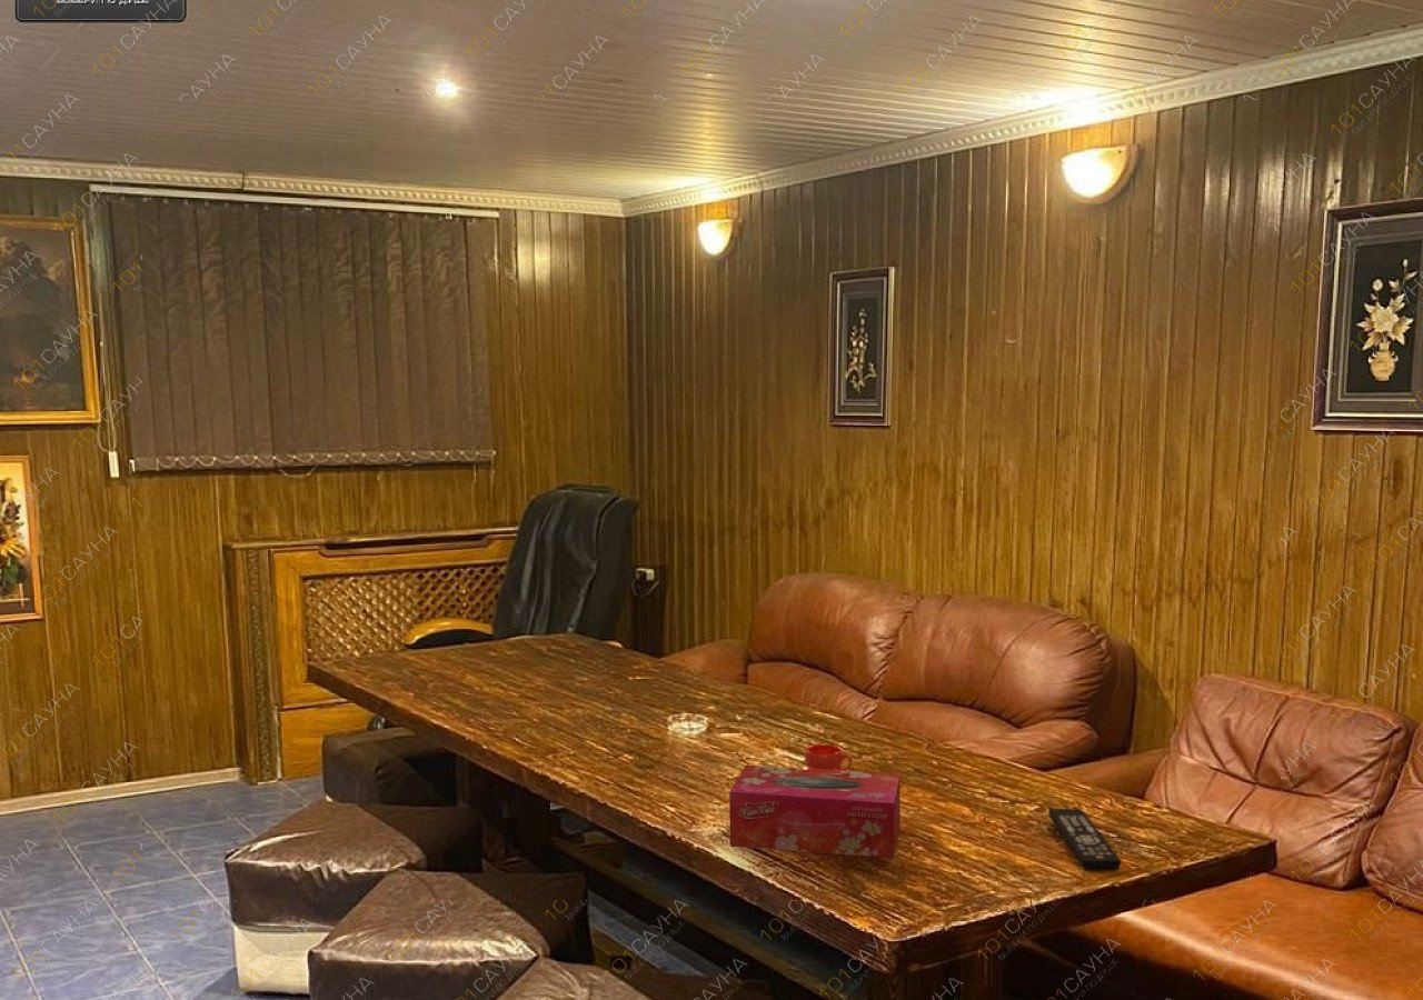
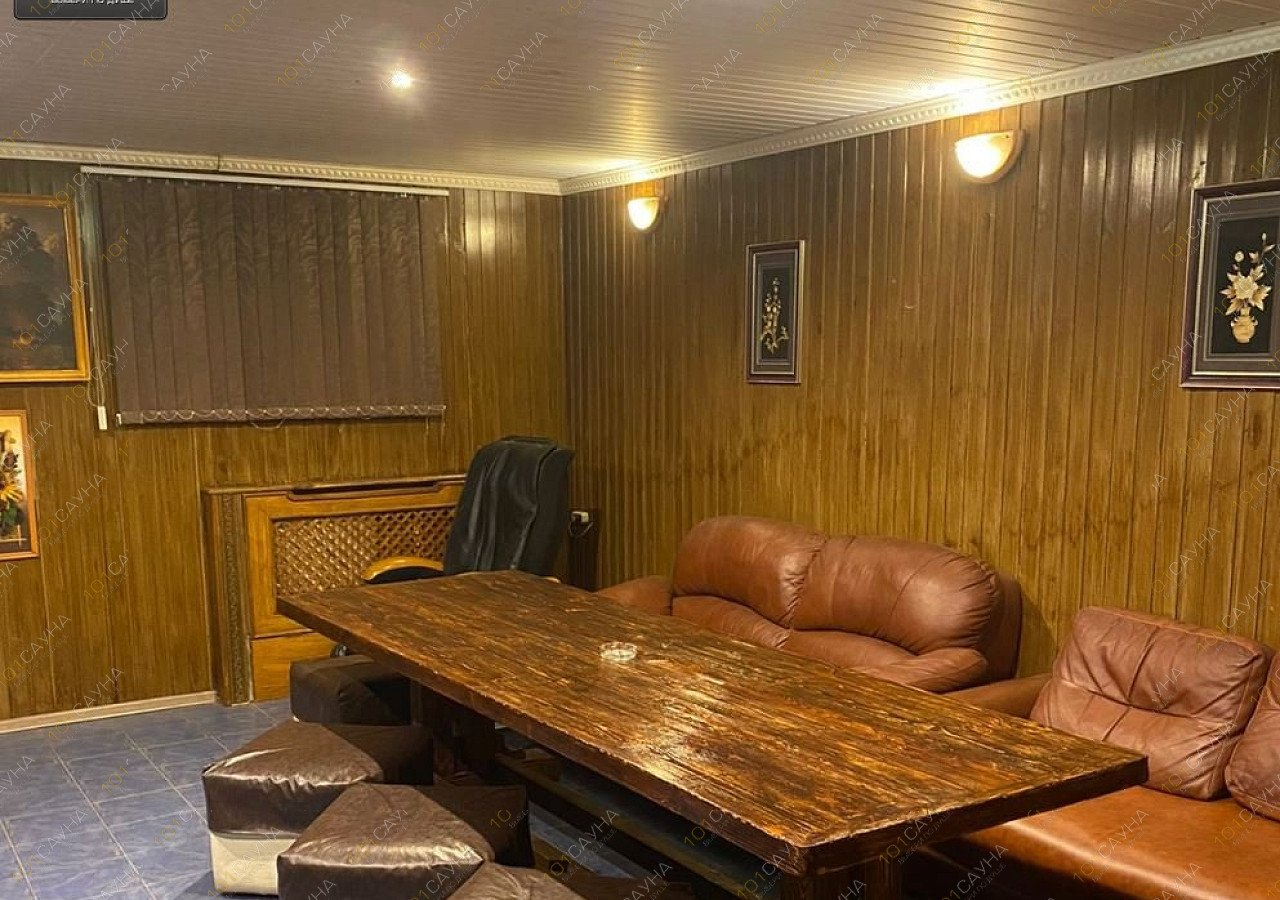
- teacup [802,743,854,771]
- remote control [1047,807,1122,873]
- tissue box [728,764,902,859]
